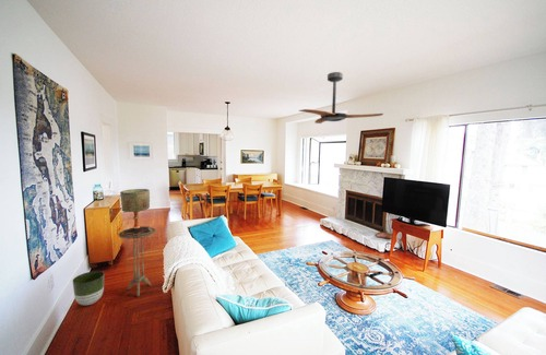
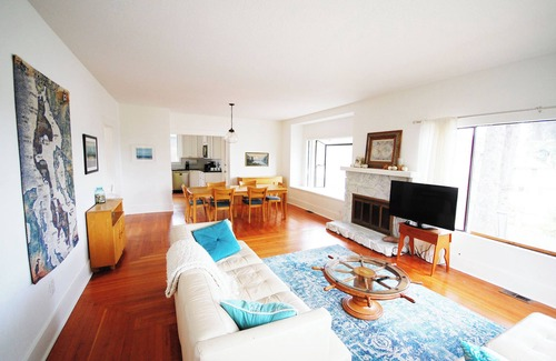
- side table [118,226,156,298]
- planter [72,270,105,306]
- ceiling fan [298,71,384,125]
- table lamp [119,188,151,236]
